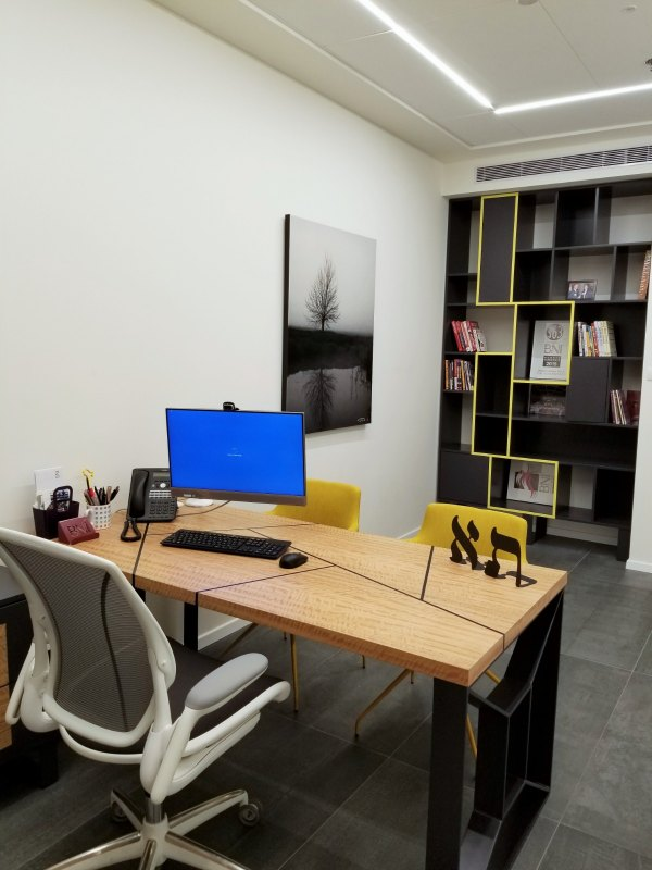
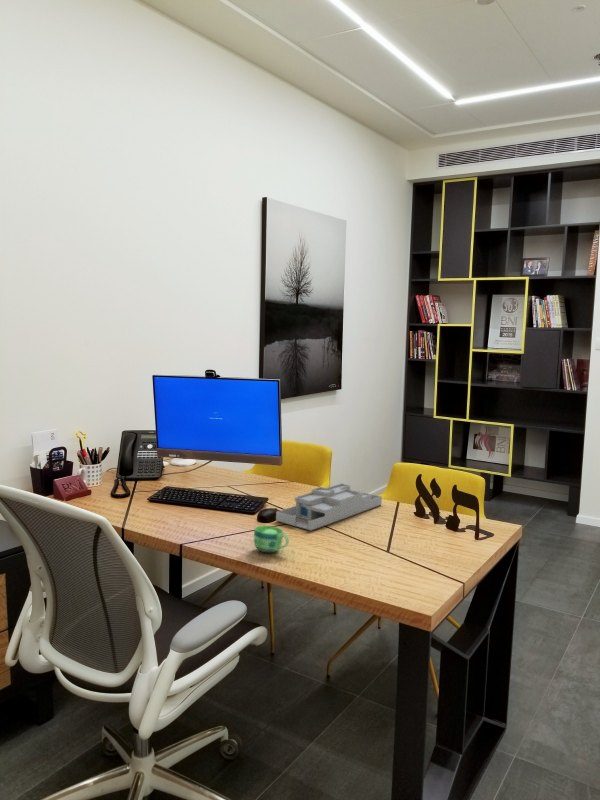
+ desk organizer [275,482,383,532]
+ cup [253,525,290,553]
